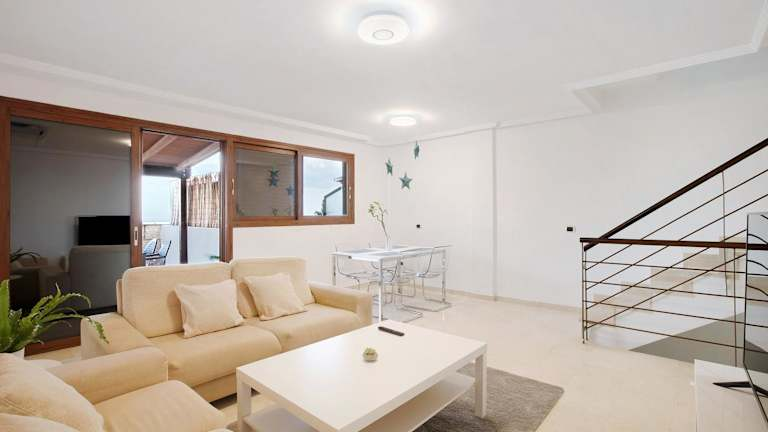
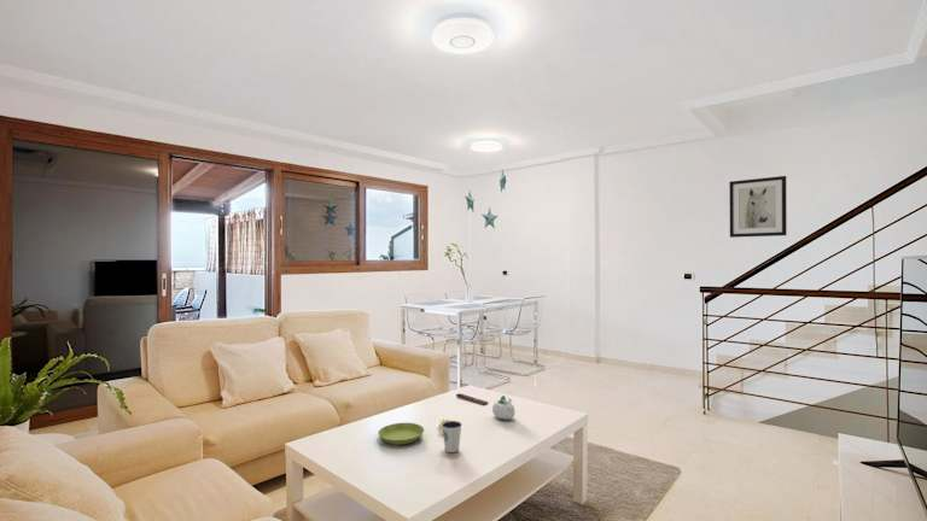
+ succulent planter [491,394,517,421]
+ saucer [377,422,425,446]
+ wall art [728,175,788,239]
+ dixie cup [441,420,464,453]
